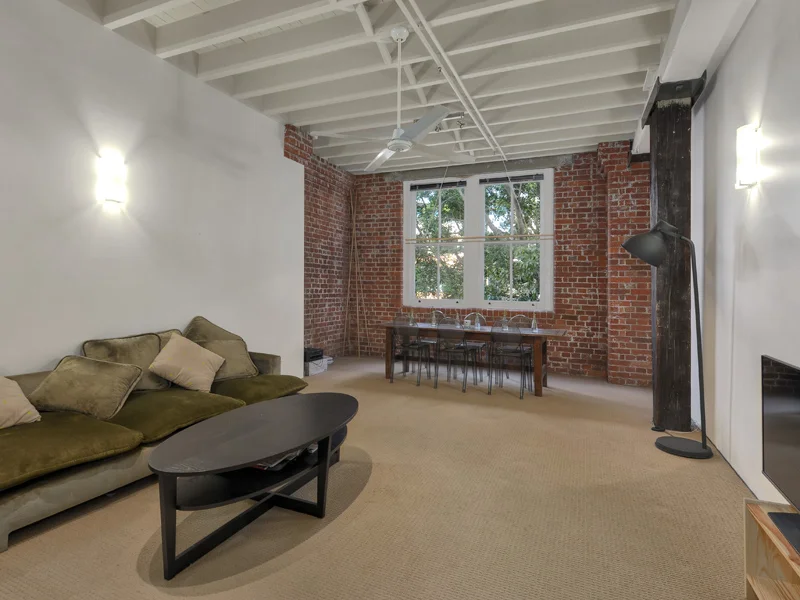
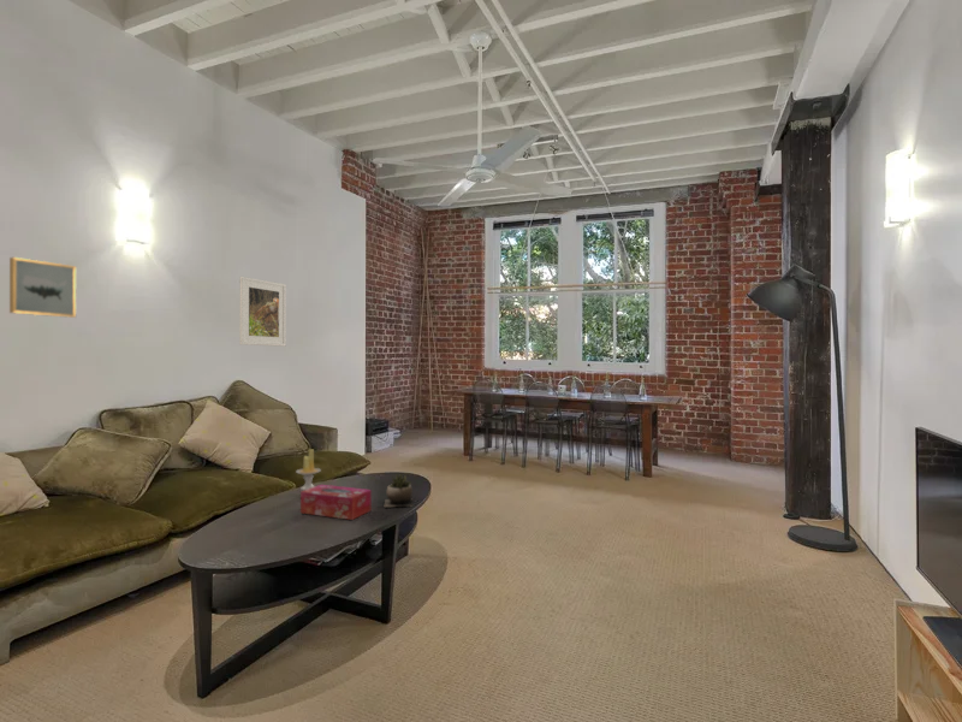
+ candle [295,448,322,491]
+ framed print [238,276,287,348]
+ tissue box [299,484,373,521]
+ wall art [8,256,77,319]
+ succulent plant [384,472,414,508]
